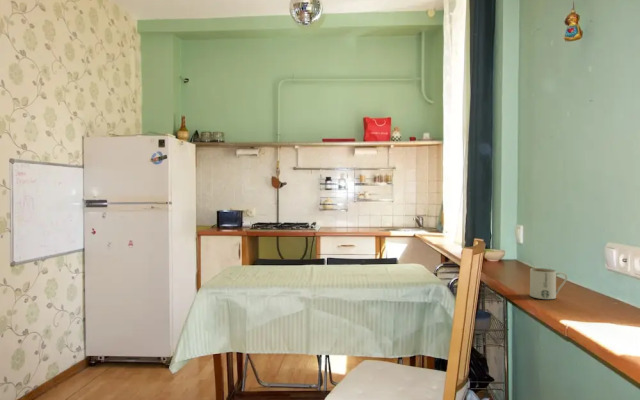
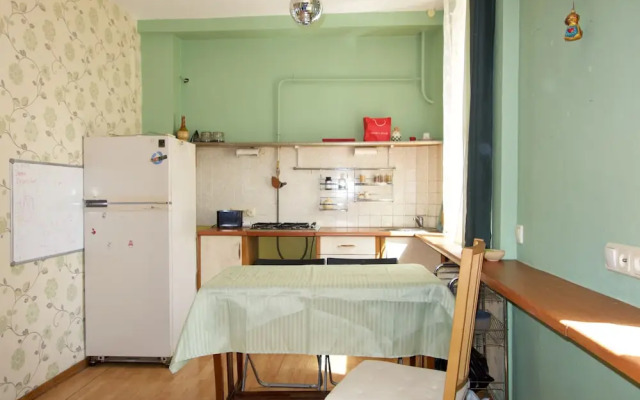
- mug [529,267,568,300]
